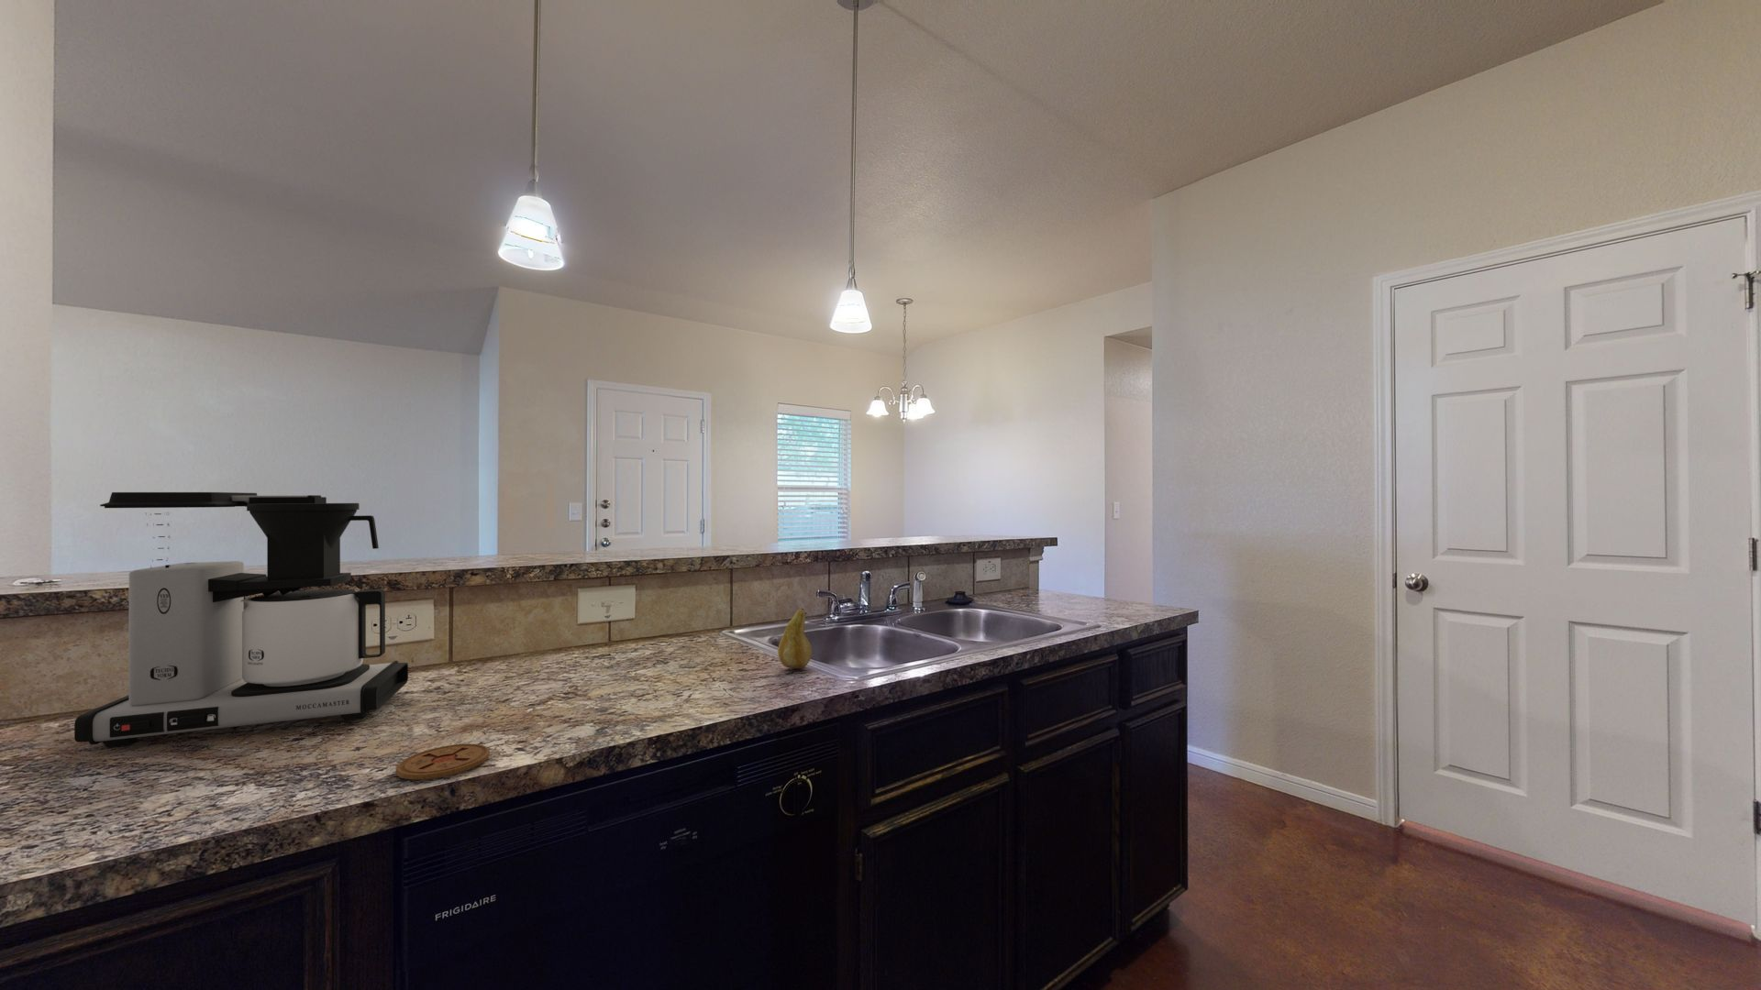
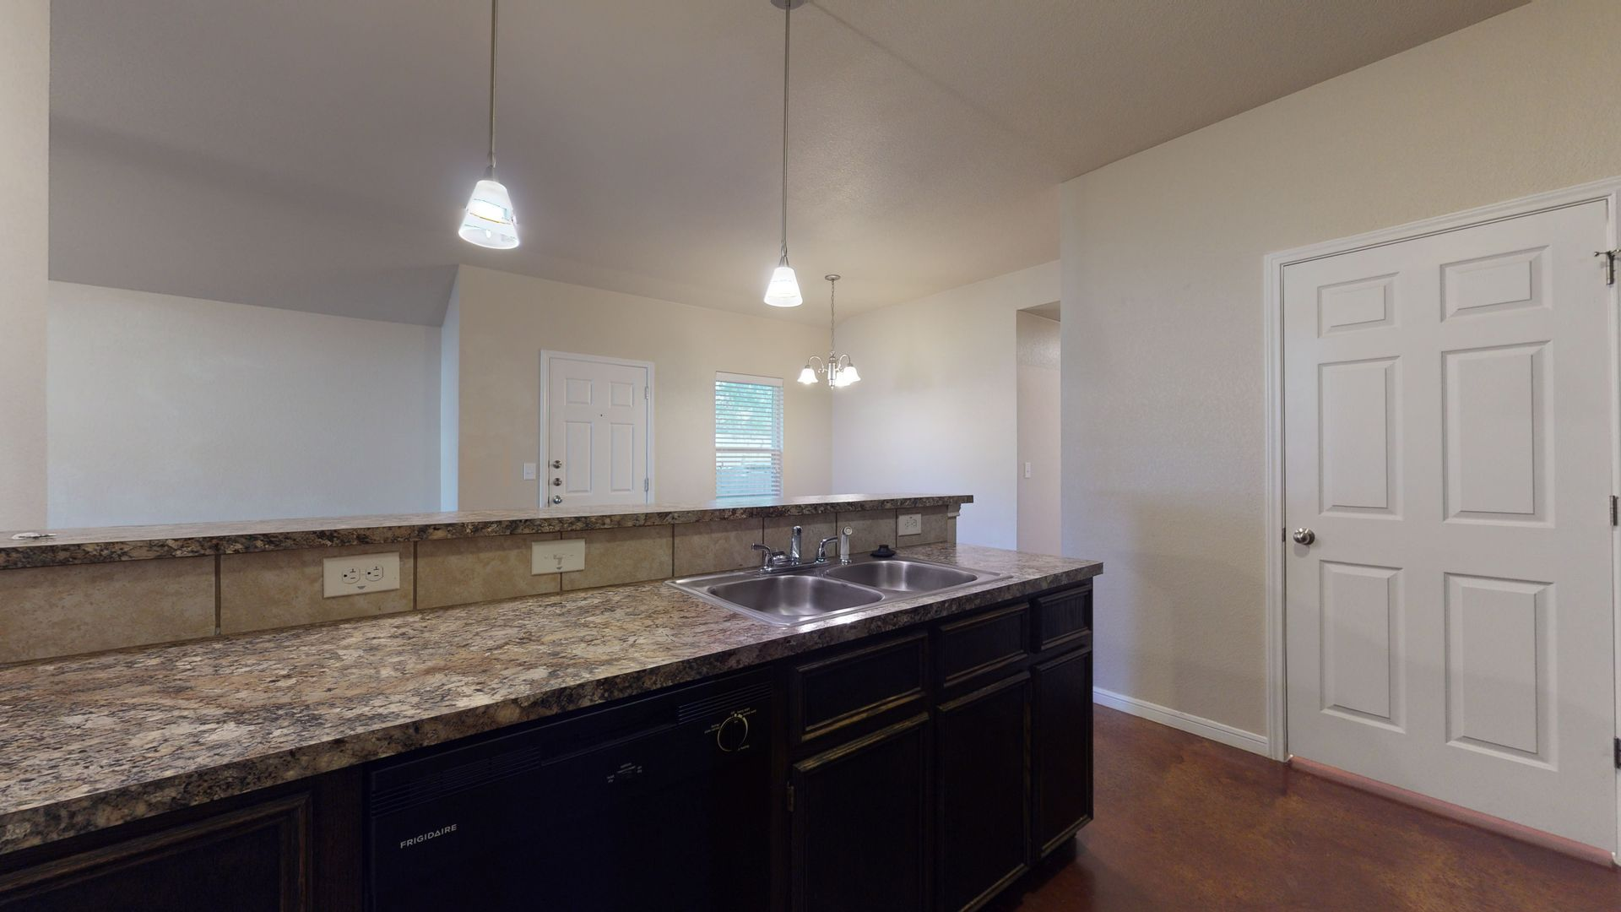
- coffee maker [74,491,409,749]
- coaster [395,742,491,781]
- fruit [776,608,813,670]
